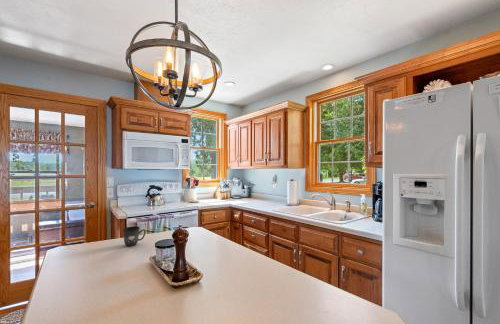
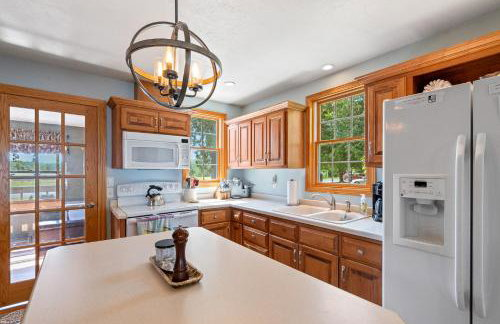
- mug [122,225,147,247]
